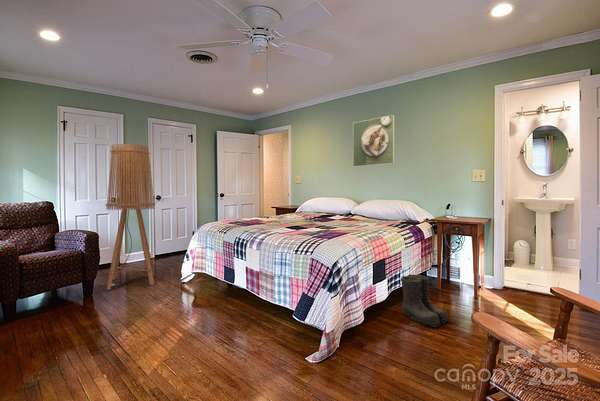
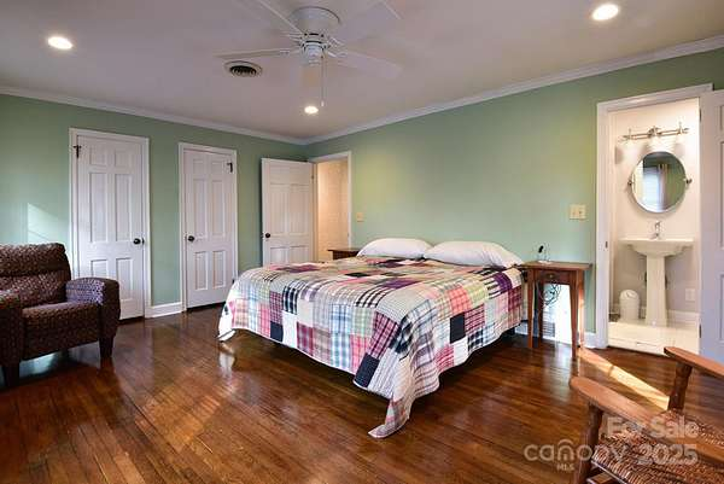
- floor lamp [105,143,156,291]
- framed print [352,114,396,168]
- boots [400,274,451,328]
